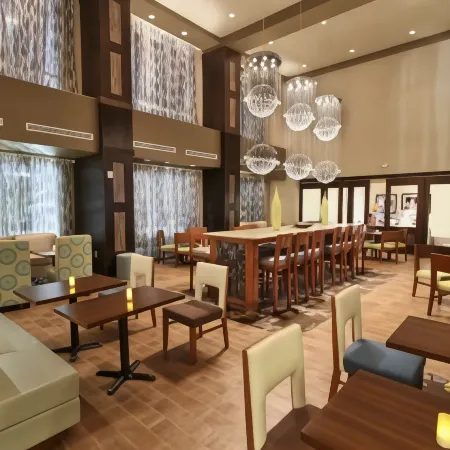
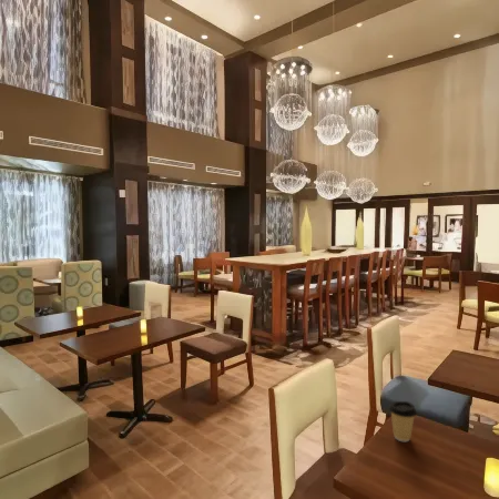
+ coffee cup [388,400,418,442]
